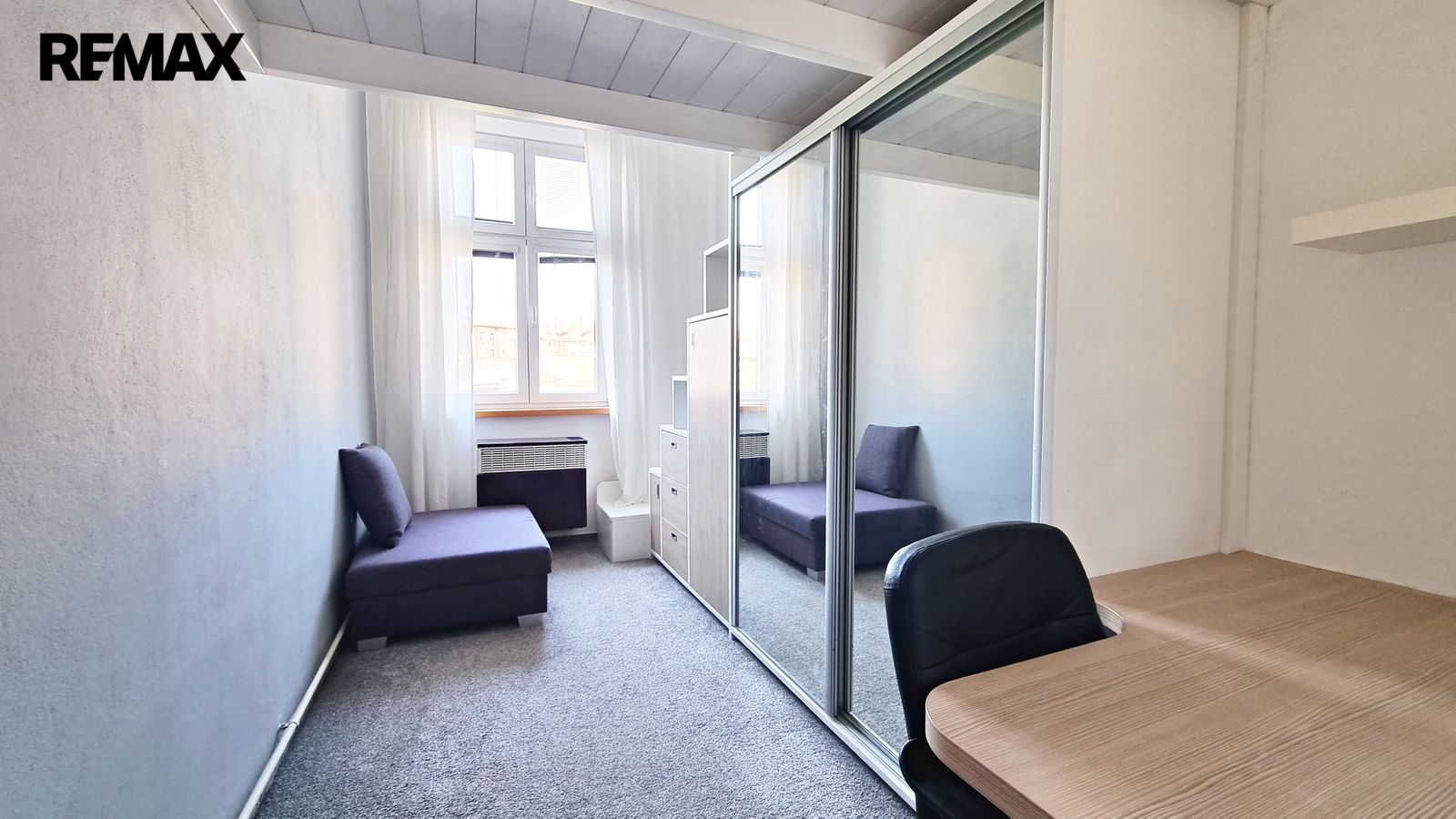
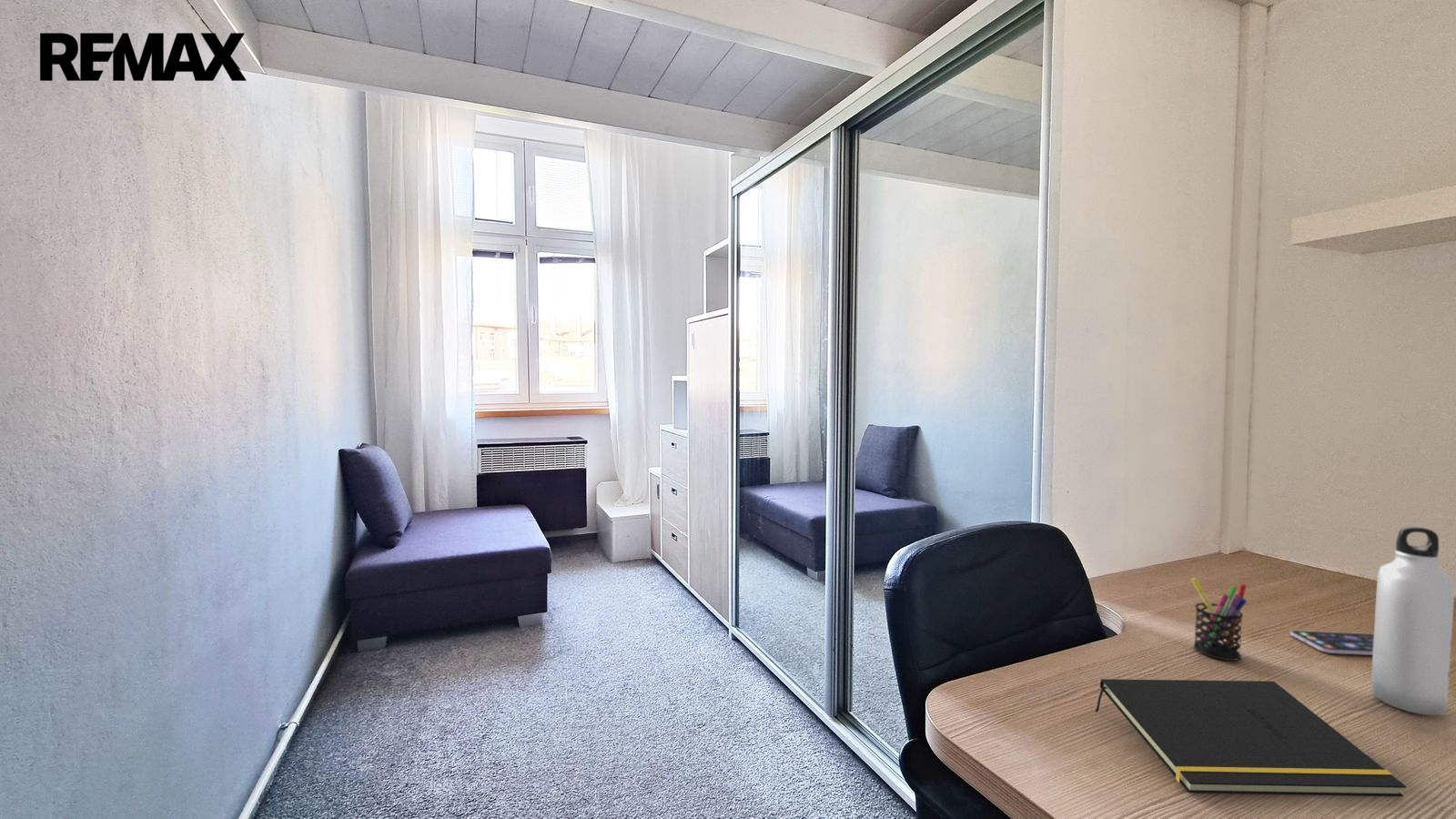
+ notepad [1095,678,1407,797]
+ water bottle [1370,526,1456,716]
+ pen holder [1190,577,1248,662]
+ smartphone [1289,630,1374,656]
